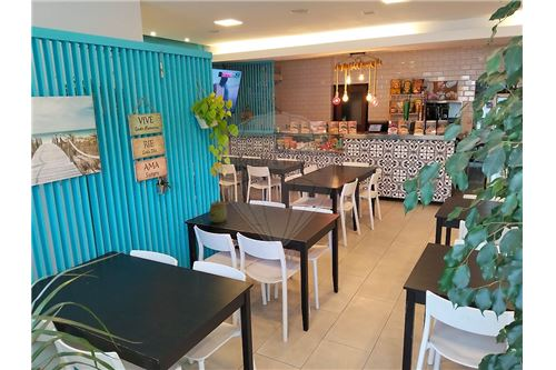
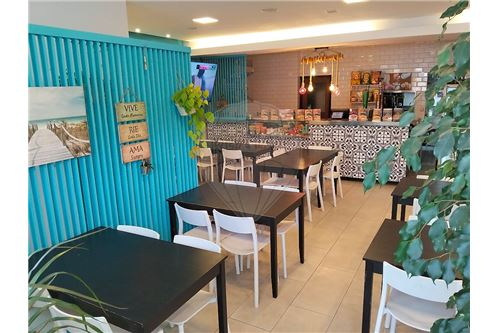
- jar [208,198,228,223]
